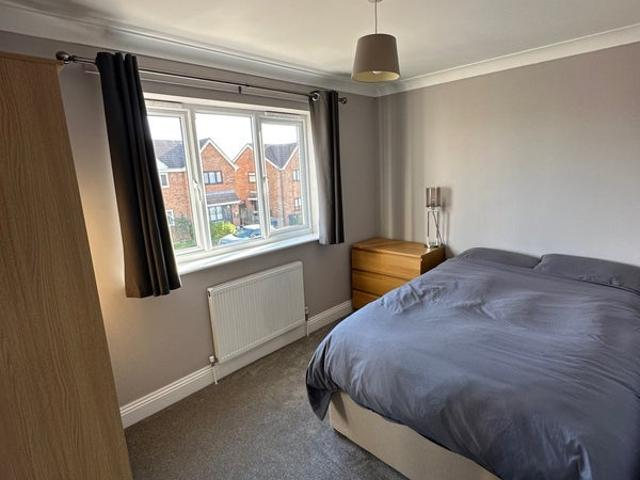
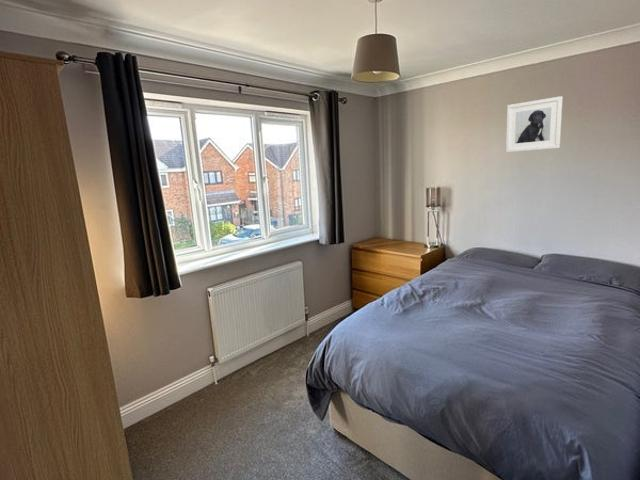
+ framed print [505,95,563,153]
